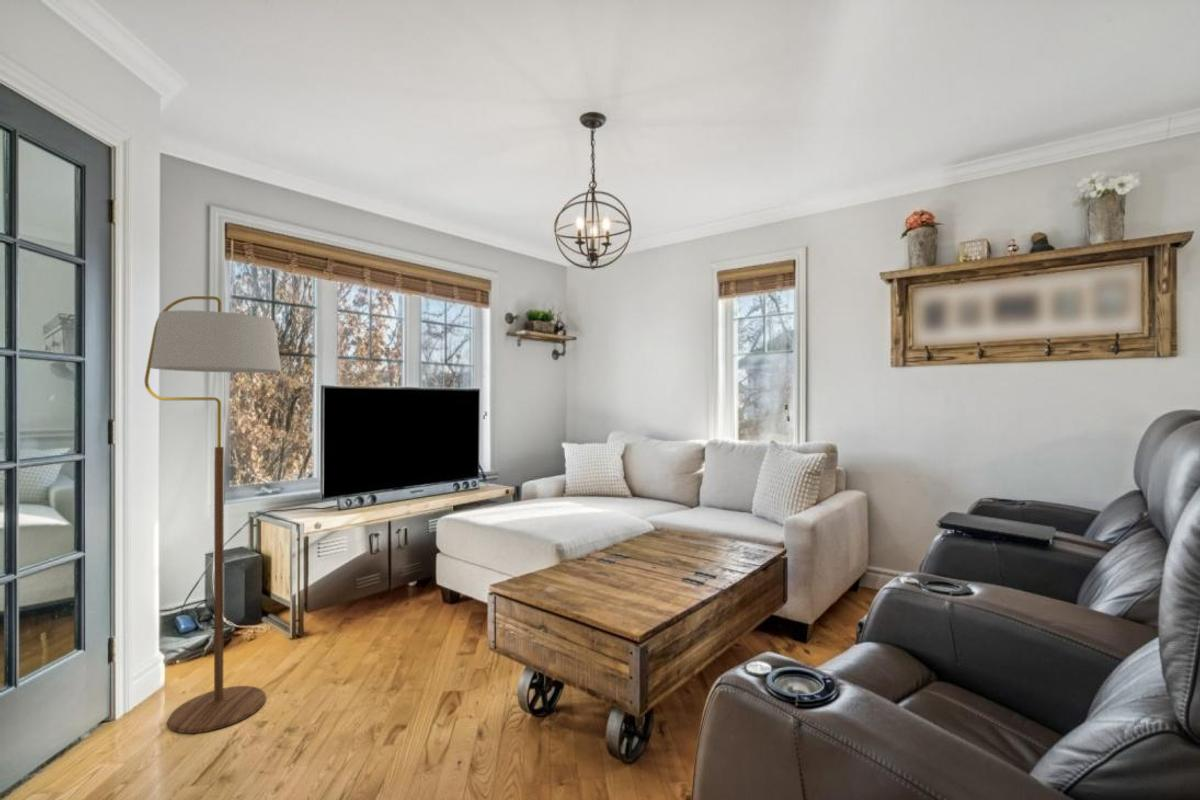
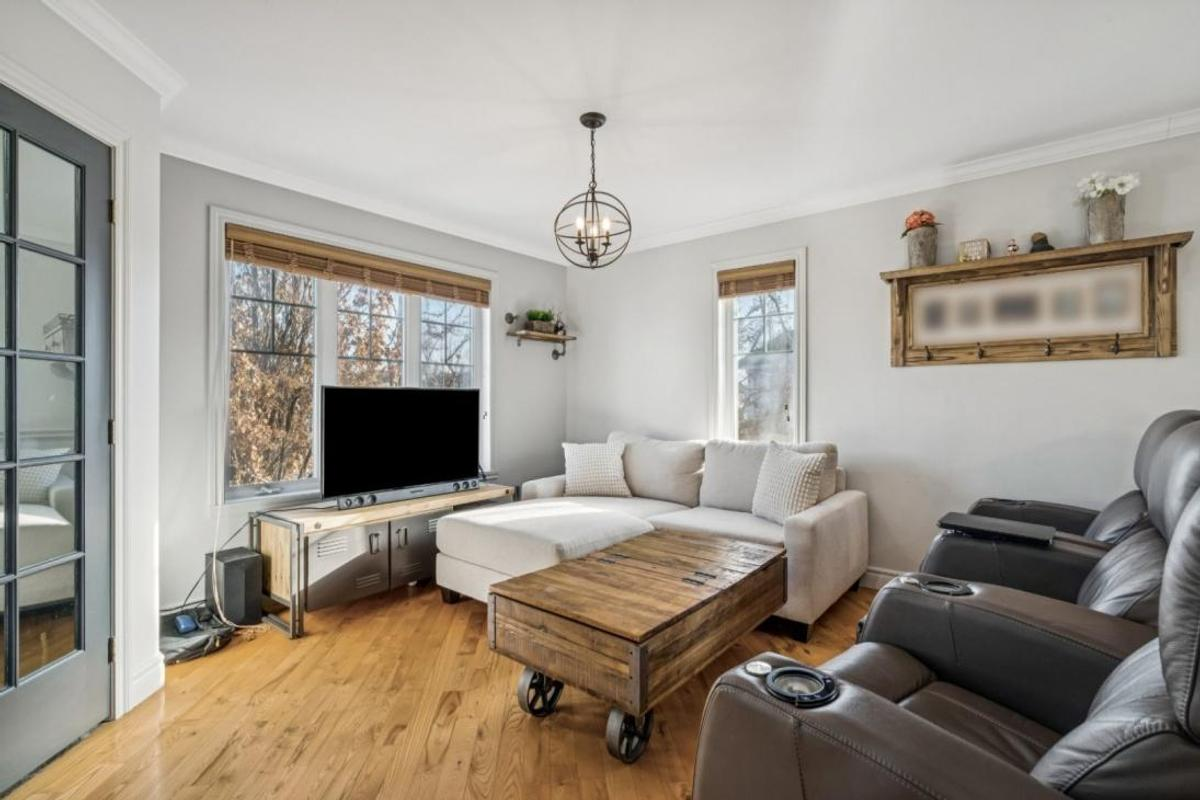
- floor lamp [143,295,282,734]
